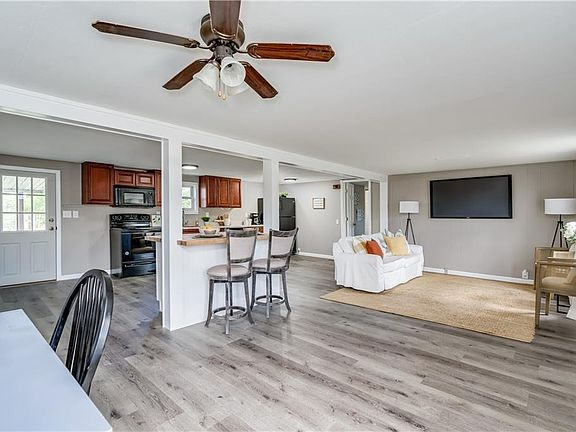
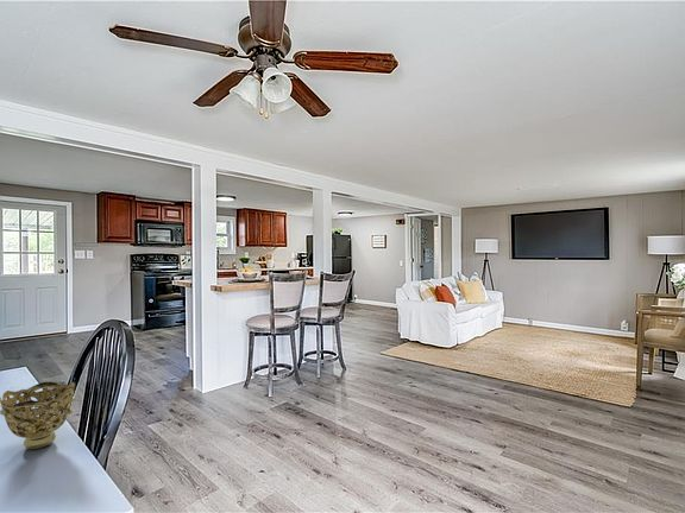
+ decorative bowl [0,380,76,450]
